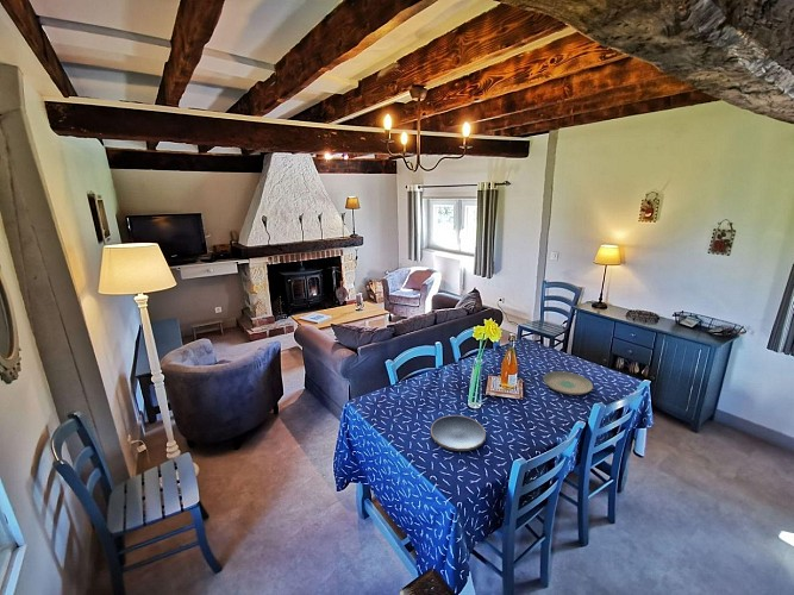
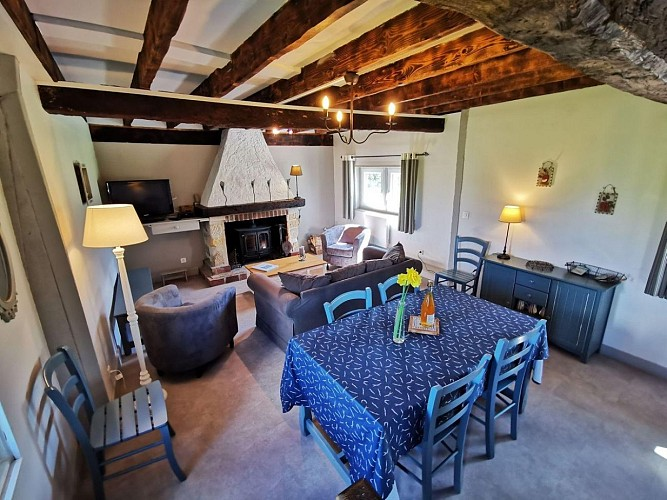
- plate [543,370,594,396]
- plate [430,414,487,452]
